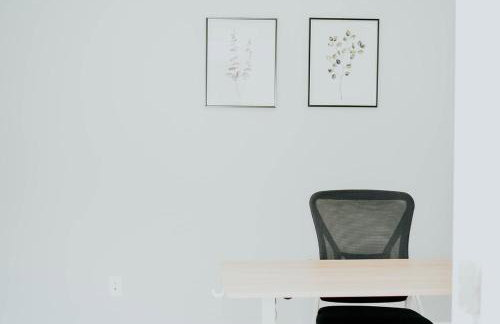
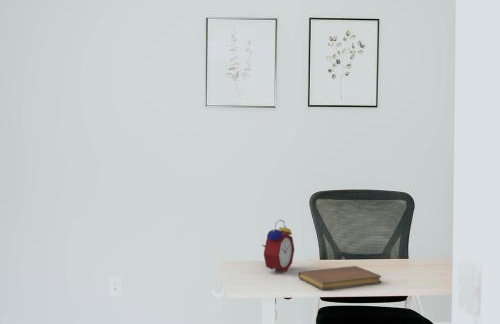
+ notebook [298,265,382,291]
+ alarm clock [261,219,295,274]
